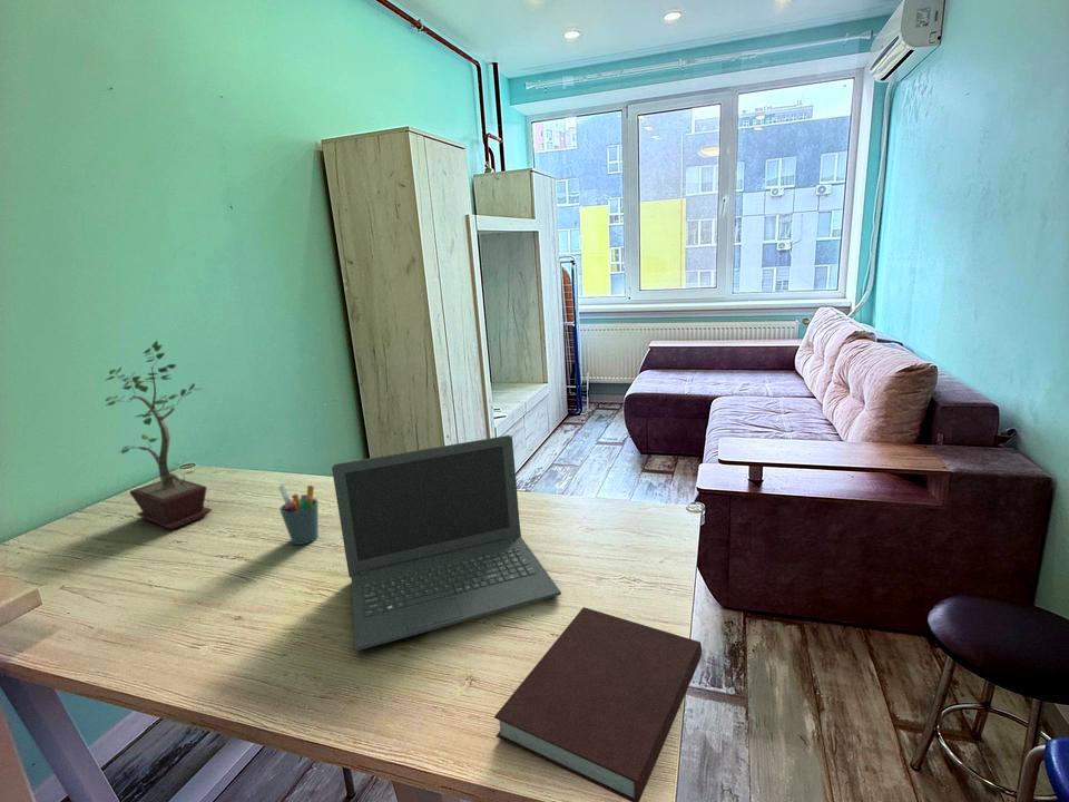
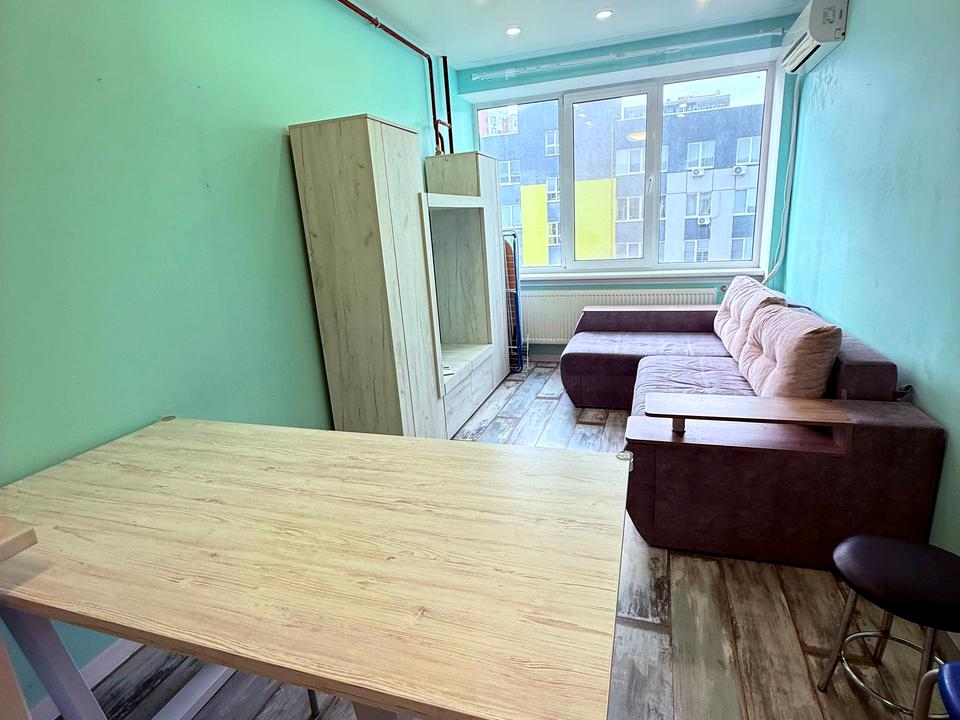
- laptop computer [331,434,562,652]
- pen holder [277,483,320,546]
- notebook [493,606,703,802]
- potted plant [104,340,213,530]
